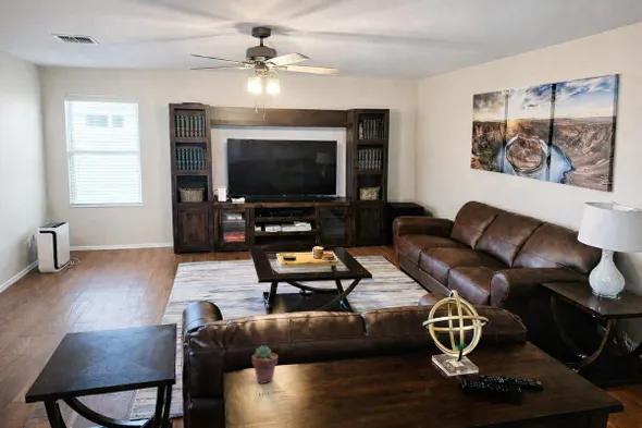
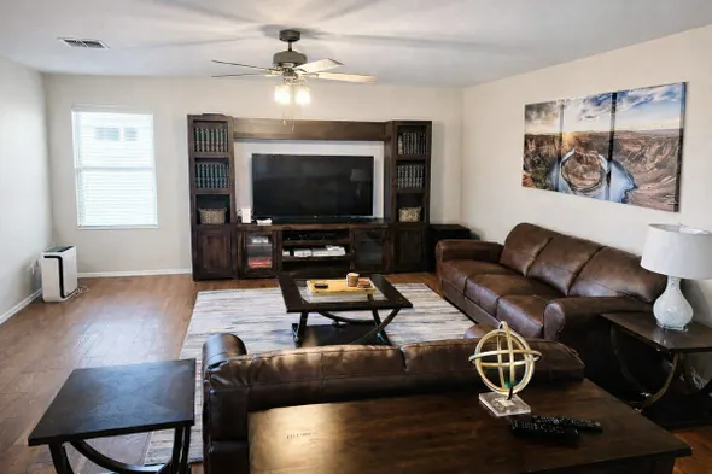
- potted succulent [251,345,279,384]
